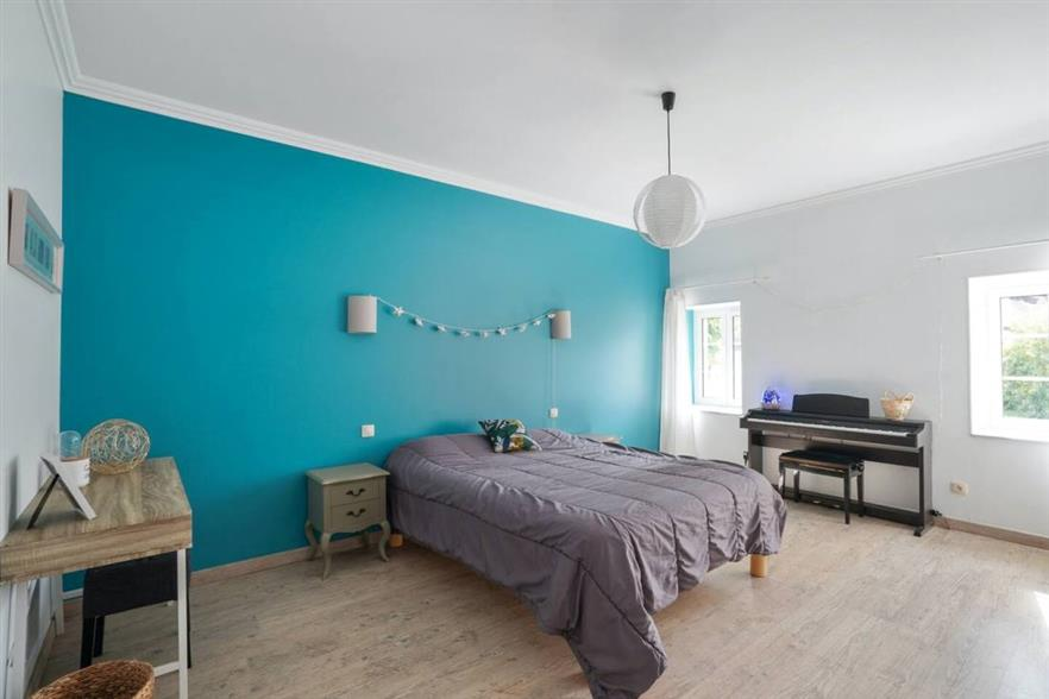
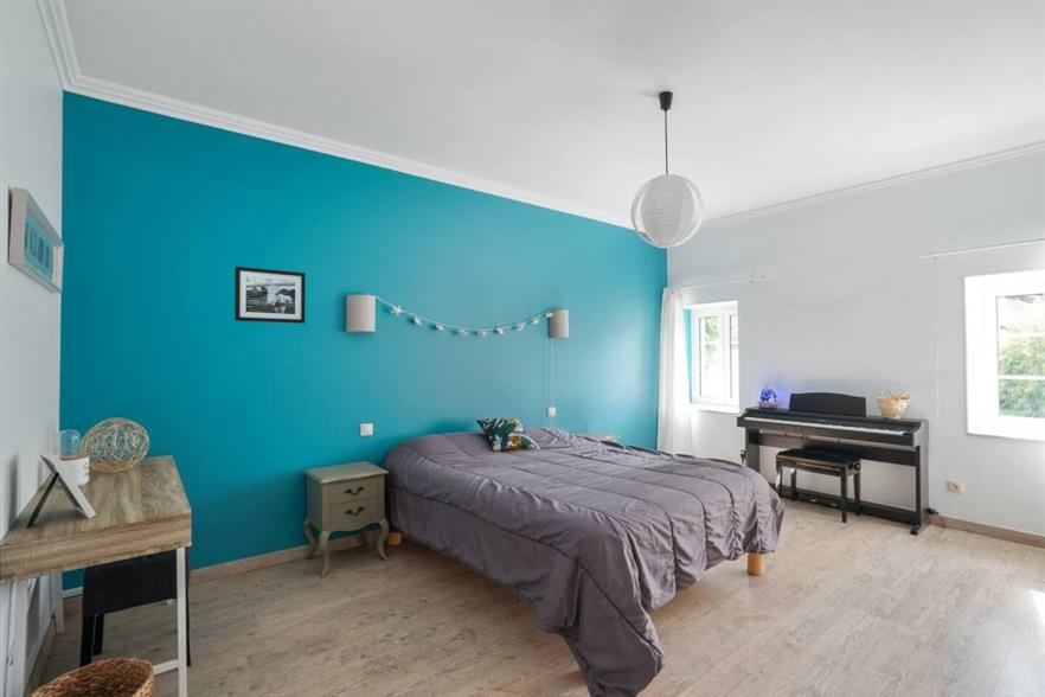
+ picture frame [233,266,307,325]
